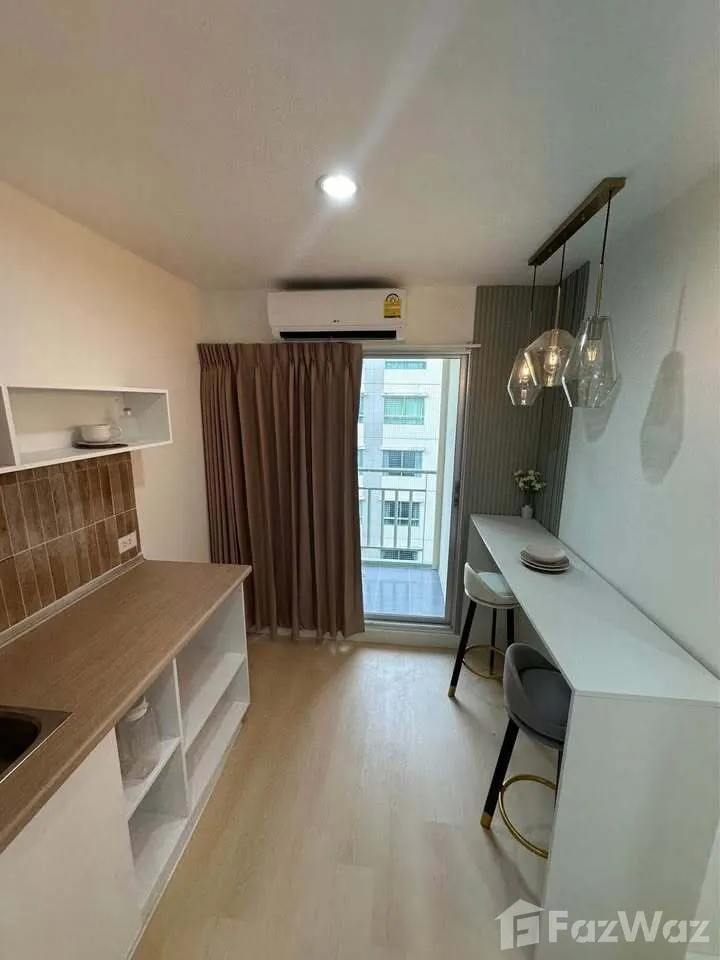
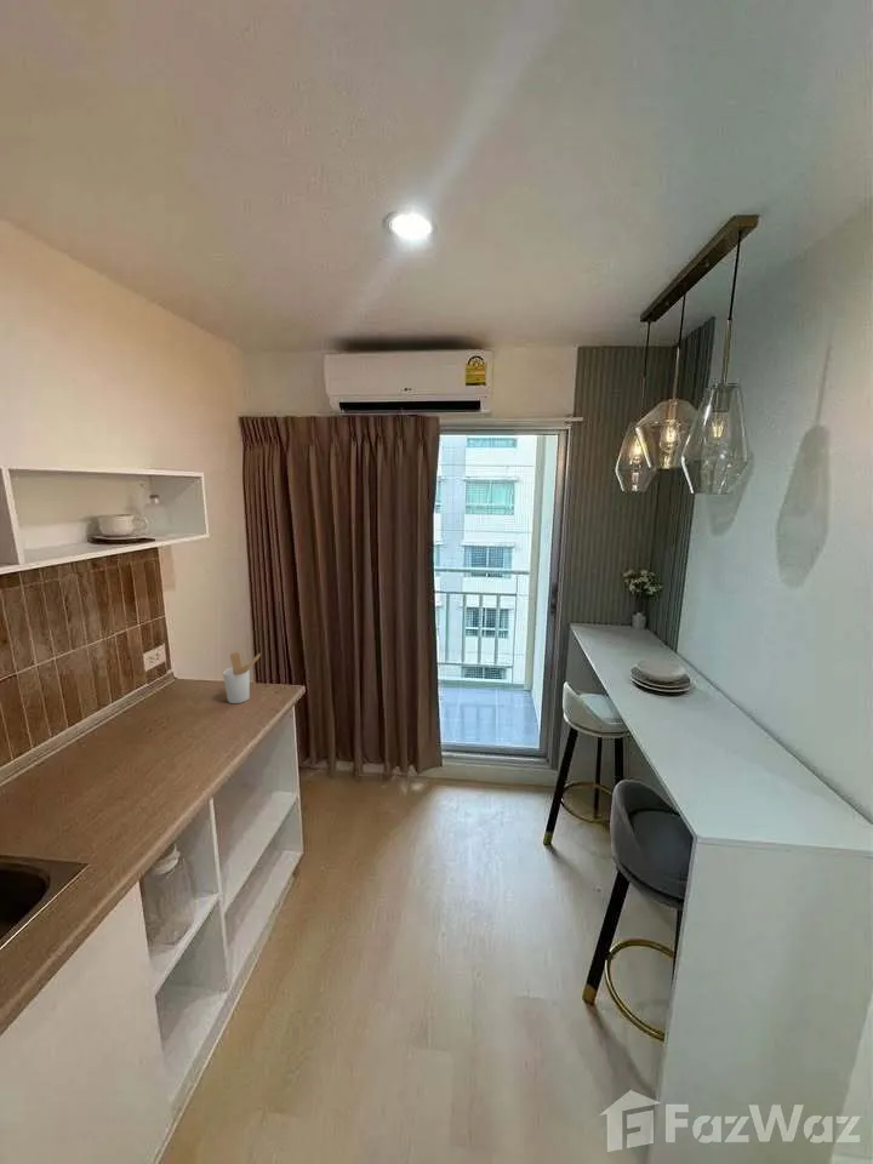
+ utensil holder [222,651,262,704]
